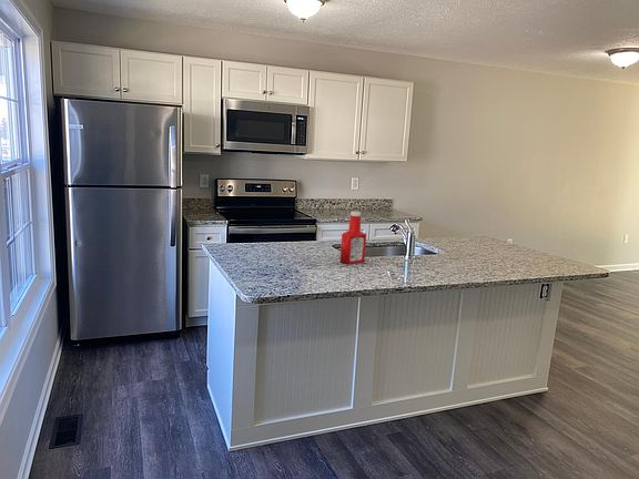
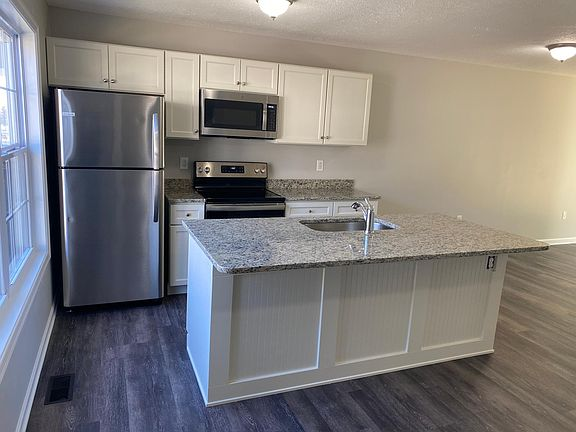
- soap bottle [339,211,367,265]
